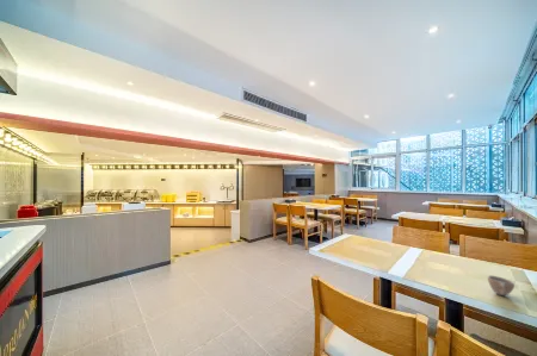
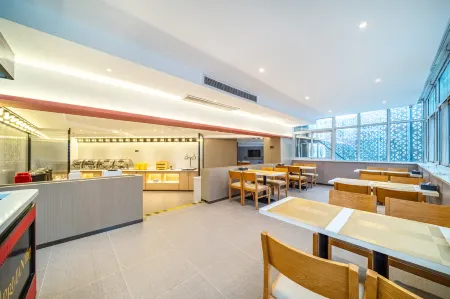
- cup [487,275,516,296]
